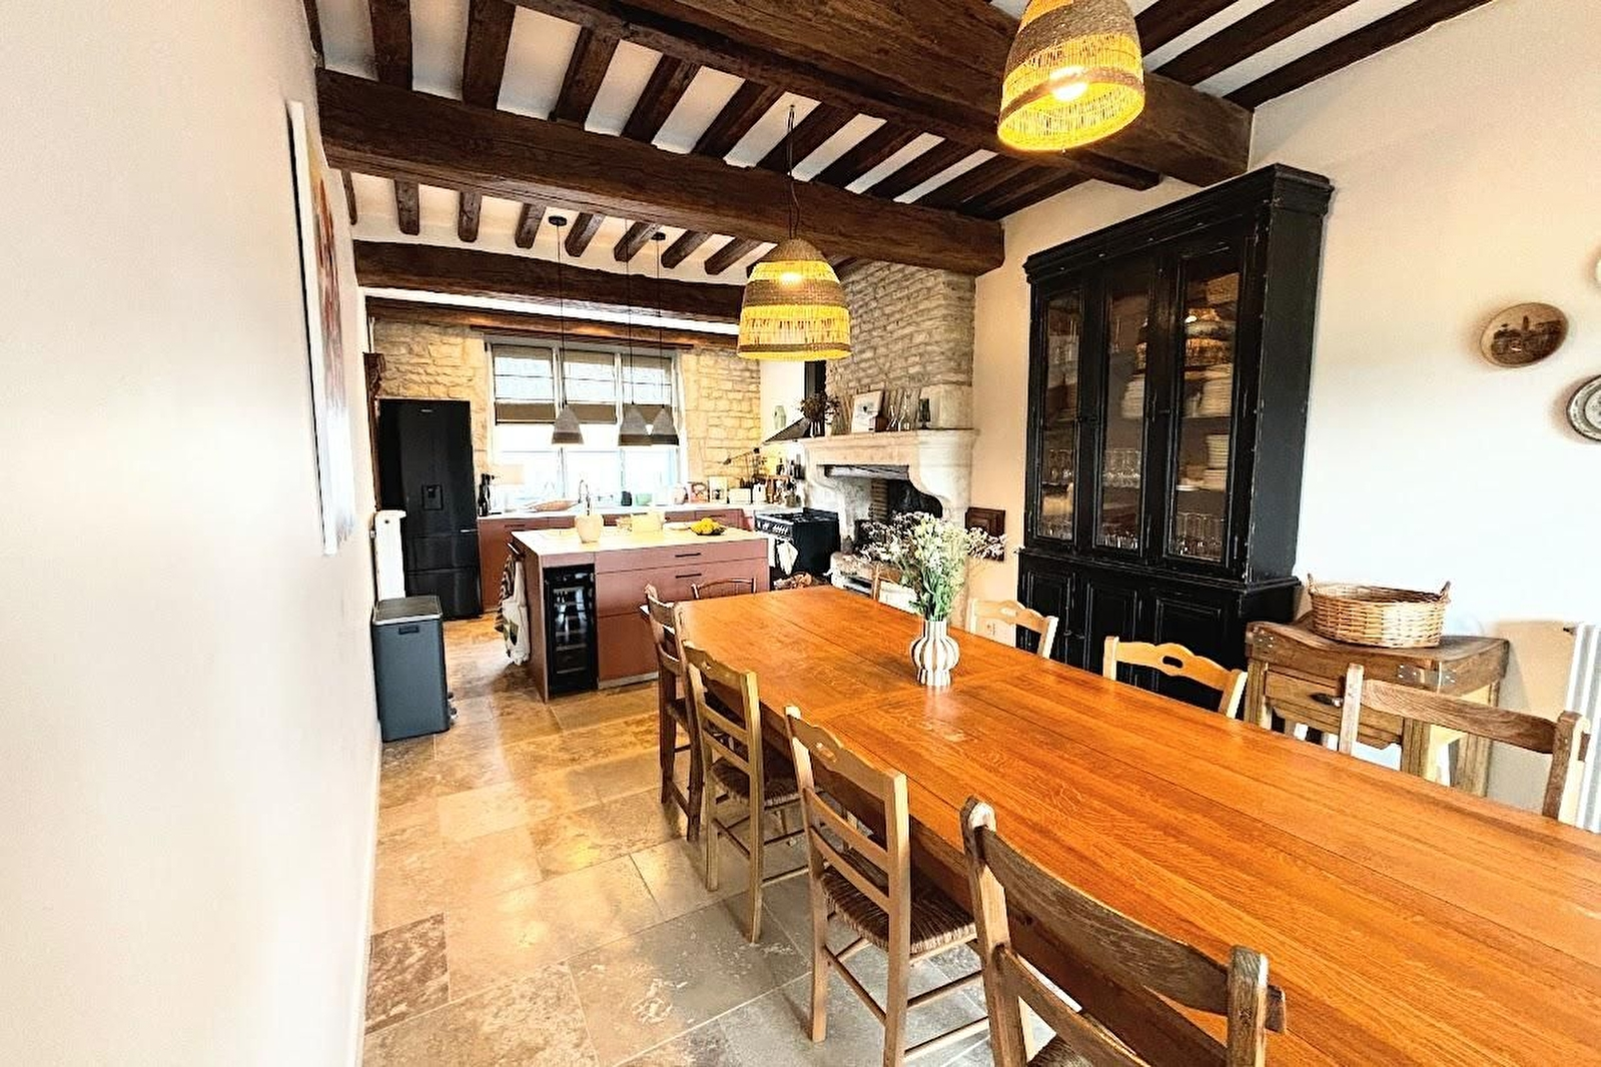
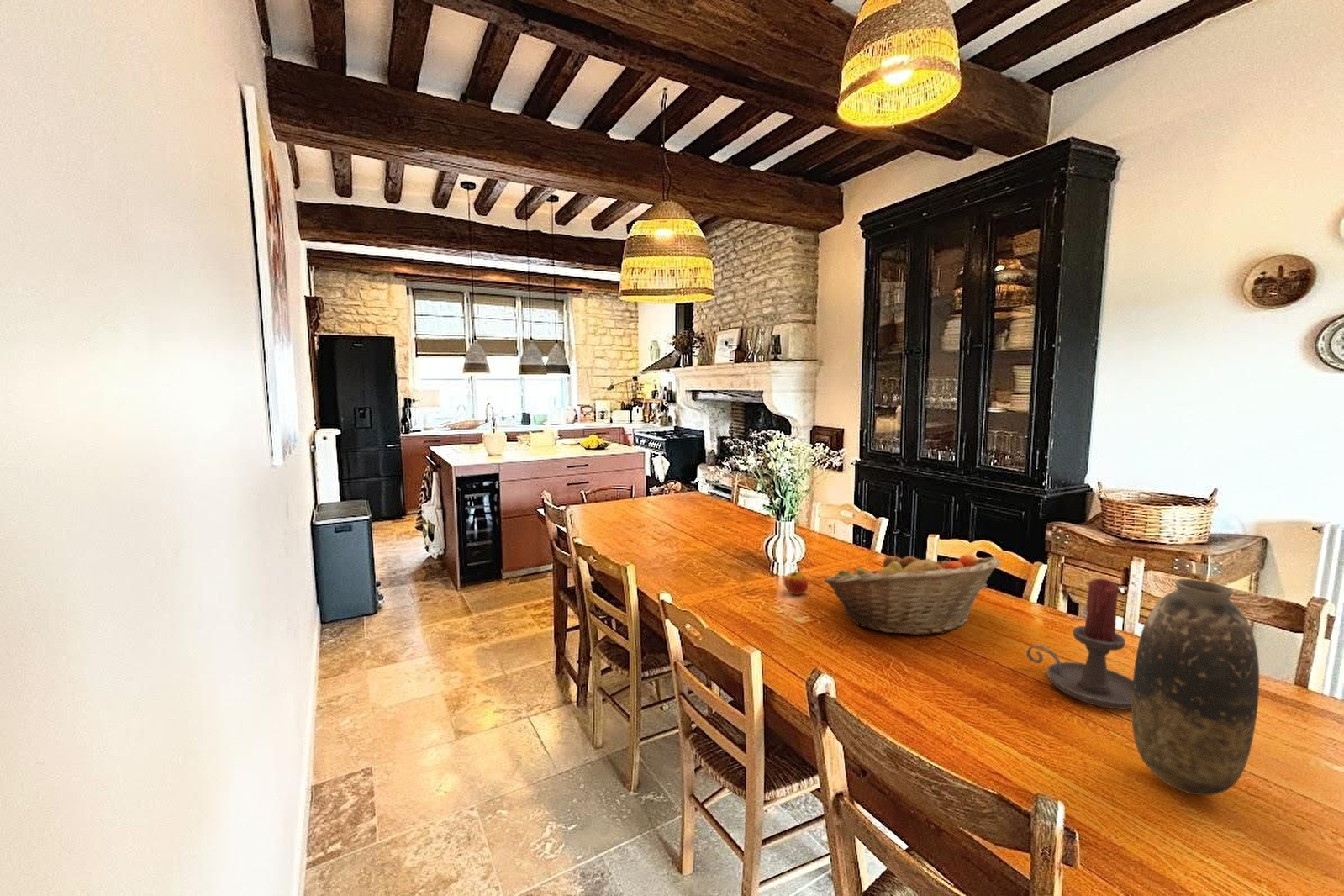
+ fruit basket [823,551,1002,635]
+ apple [783,568,809,595]
+ vase [1131,578,1260,796]
+ candle holder [1025,577,1133,710]
